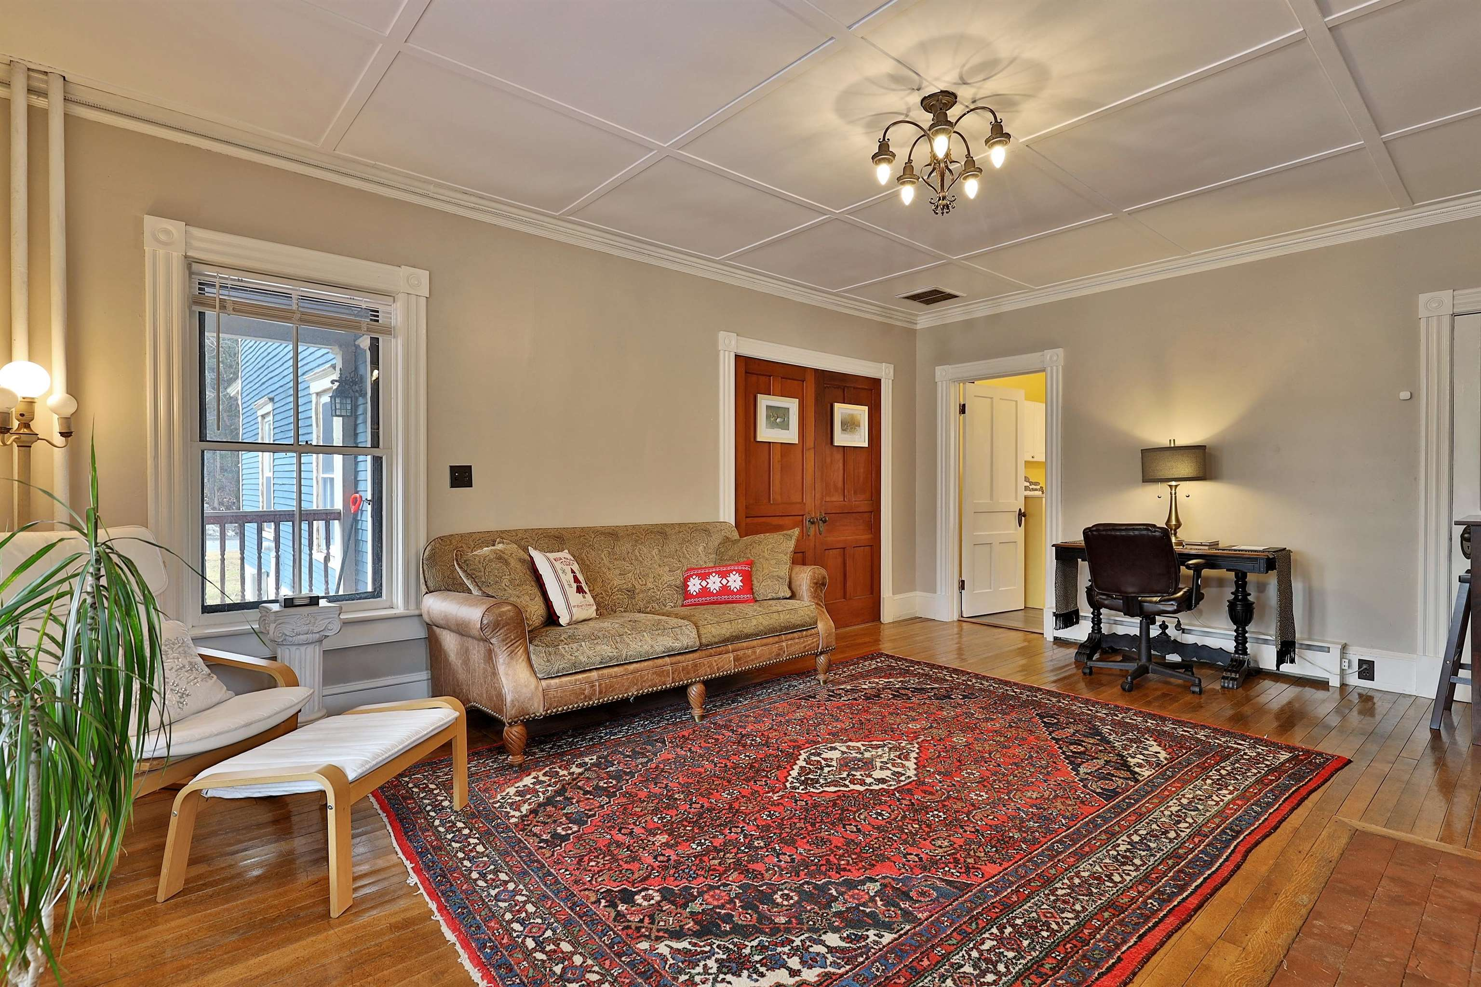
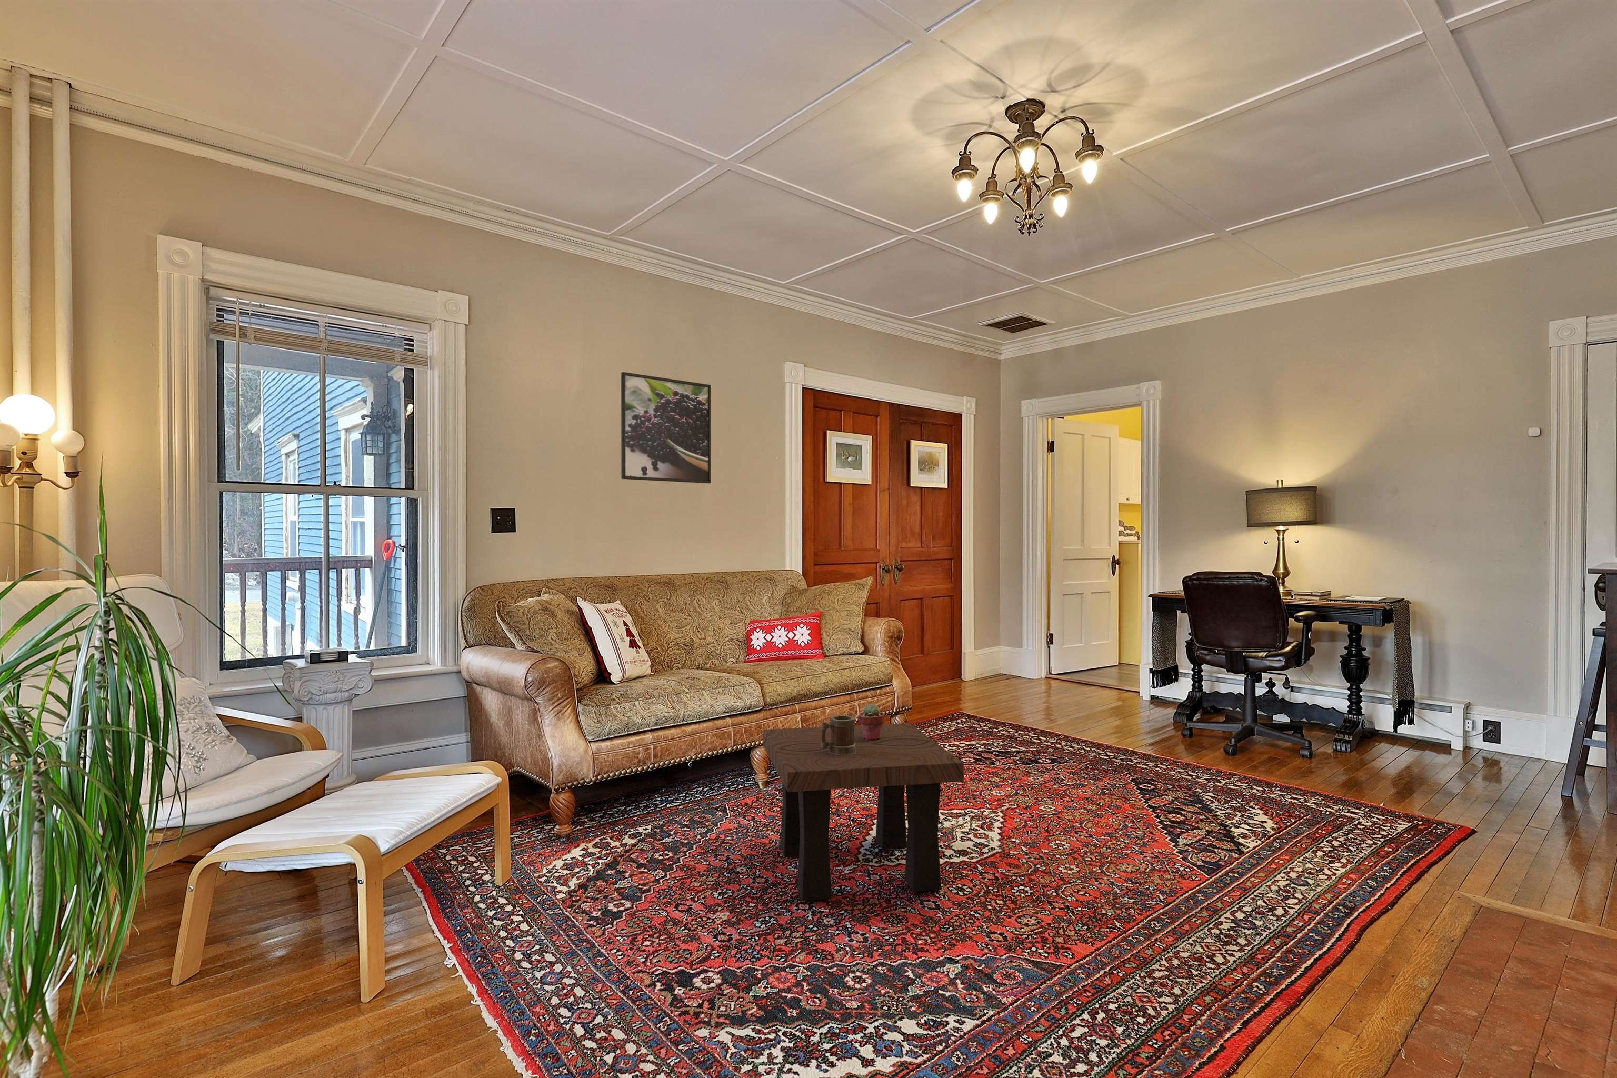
+ mug [822,715,857,756]
+ potted succulent [858,704,886,740]
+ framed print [621,372,711,484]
+ side table [763,723,965,901]
